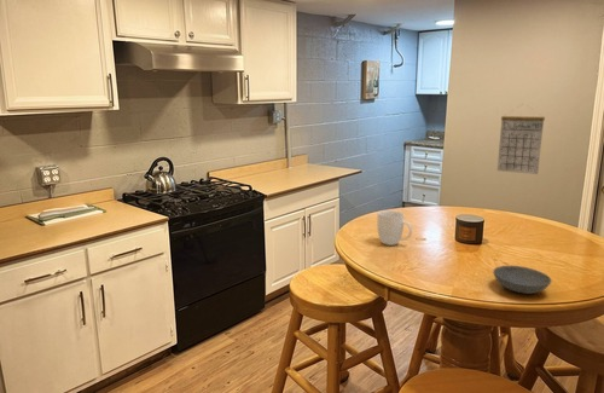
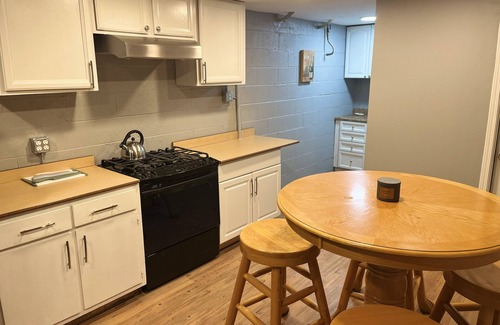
- calendar [496,104,546,175]
- bowl [492,265,553,295]
- mug [376,209,413,247]
